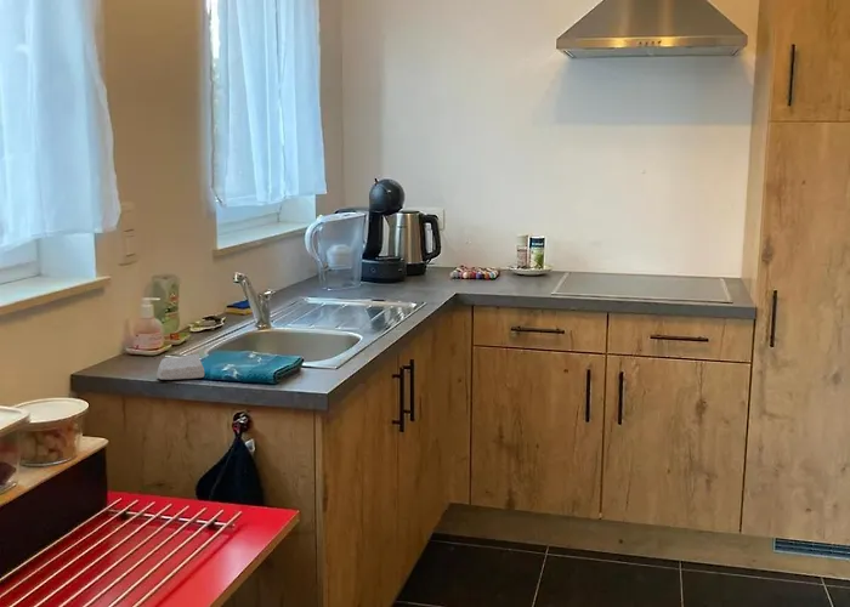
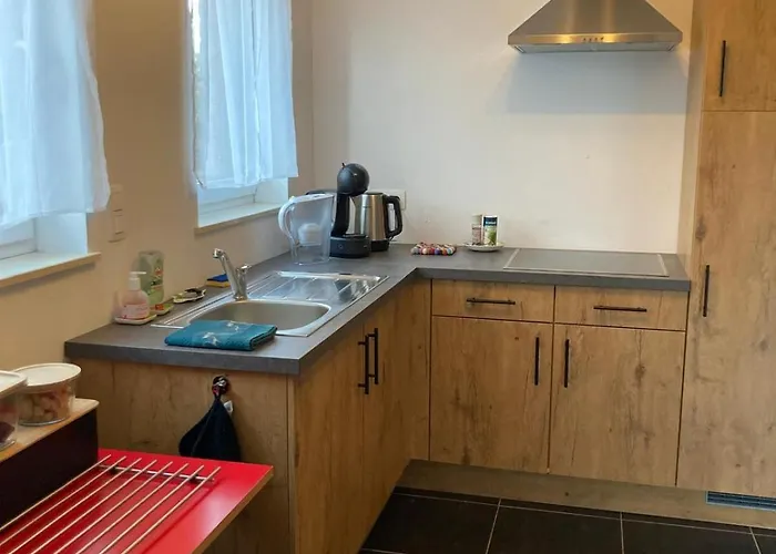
- soap bar [155,353,205,381]
